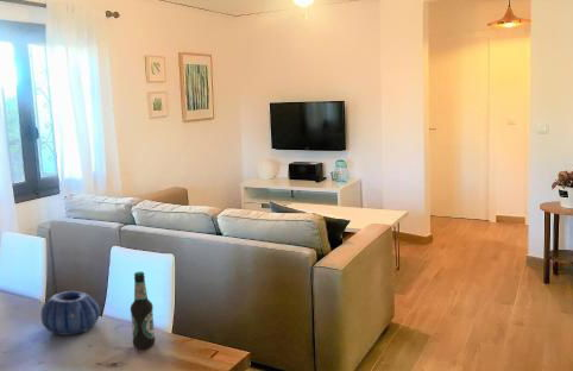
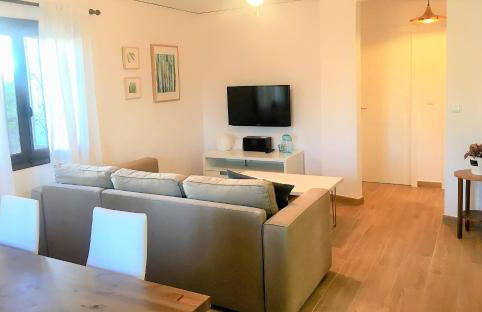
- decorative bowl [40,290,101,337]
- bottle [130,271,156,350]
